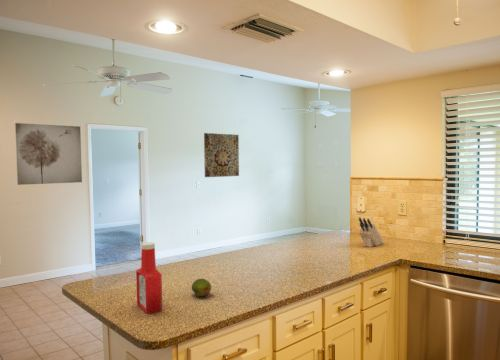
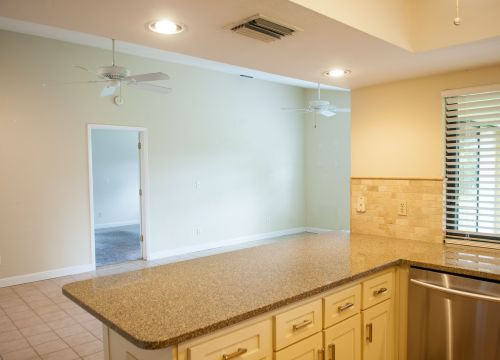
- wall art [14,122,83,186]
- knife block [358,216,385,248]
- soap bottle [135,242,163,315]
- fruit [190,278,212,297]
- wall art [203,132,240,178]
